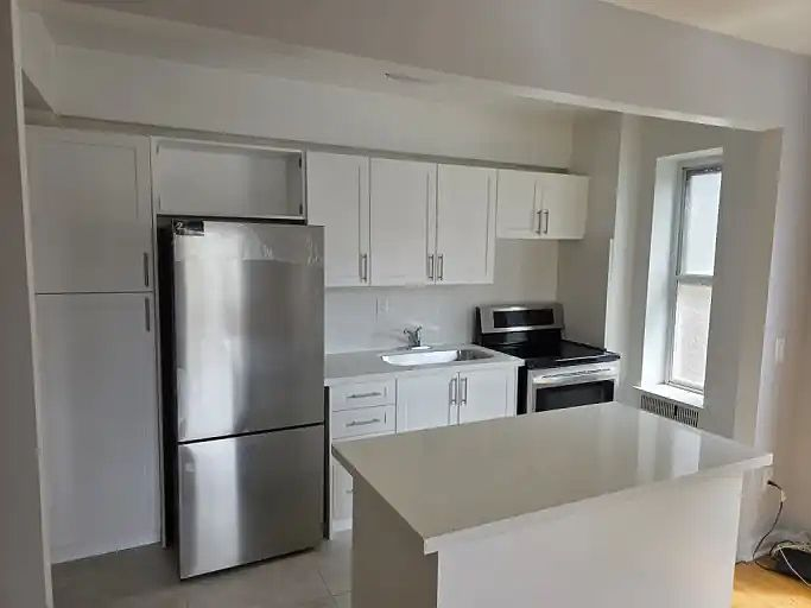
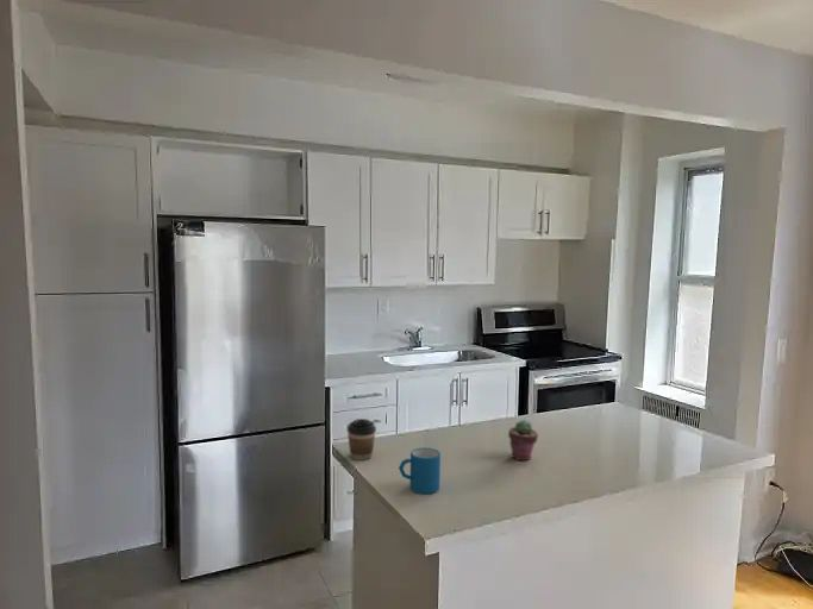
+ potted succulent [507,419,539,462]
+ coffee cup [346,417,377,462]
+ mug [398,446,442,495]
